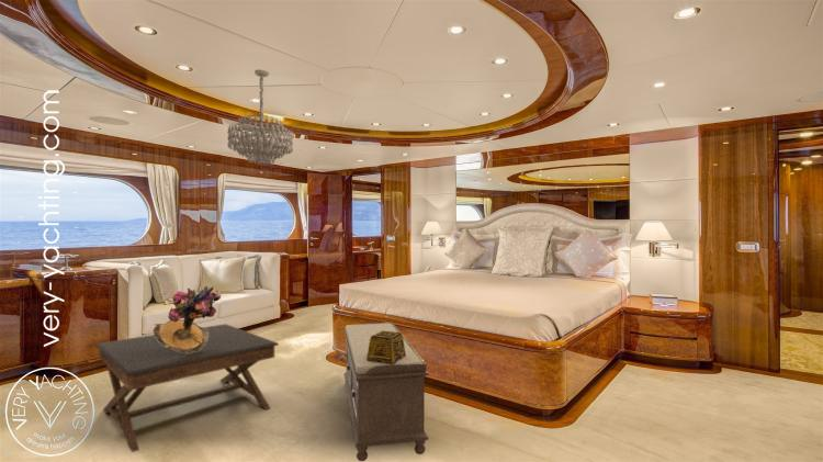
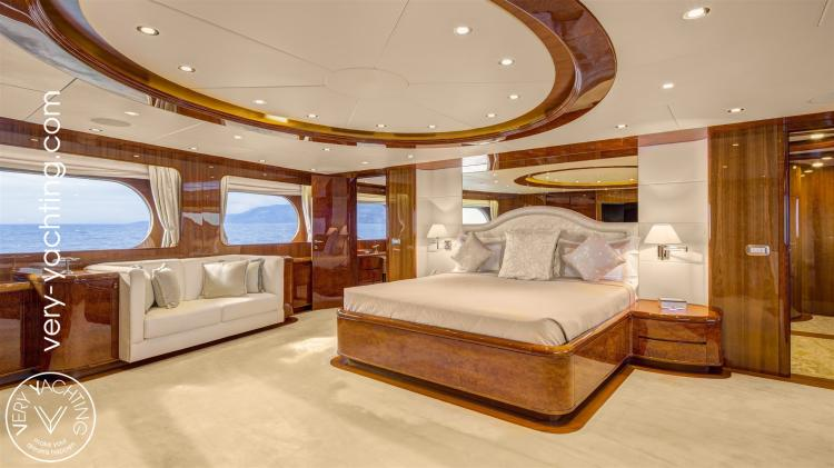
- coffee table [94,323,280,453]
- bouquet [153,285,222,353]
- decorative box [367,330,406,364]
- bench [342,322,429,462]
- chandelier [226,68,294,166]
